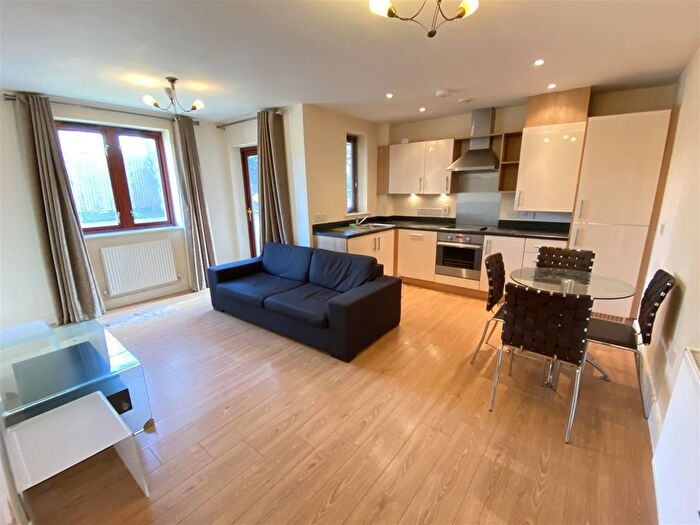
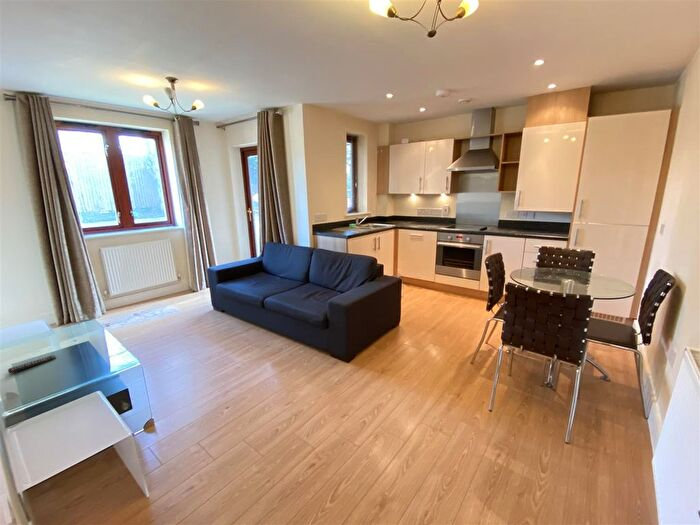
+ remote control [7,354,57,375]
